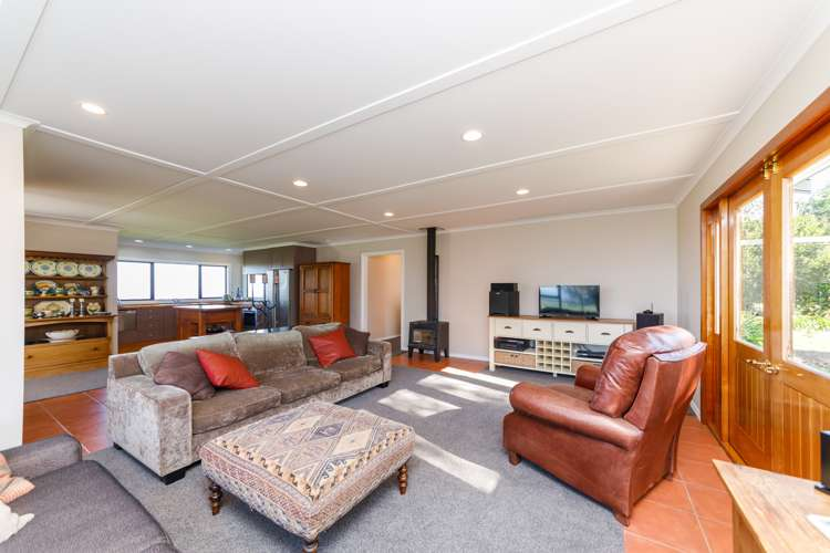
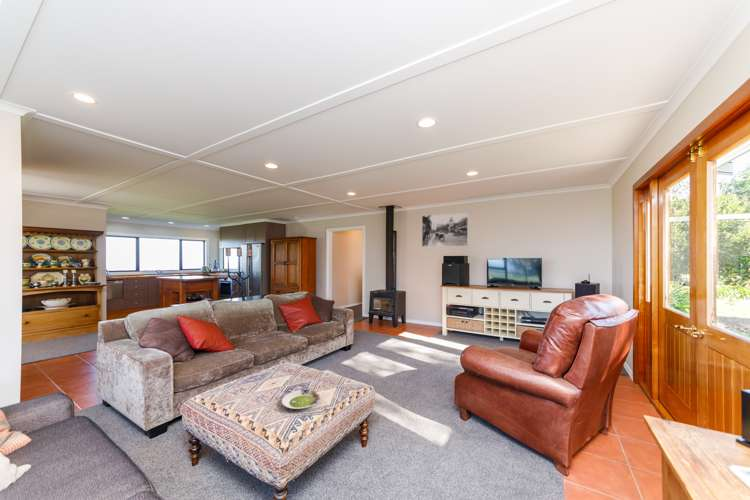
+ salad plate [281,387,322,410]
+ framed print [421,212,469,247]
